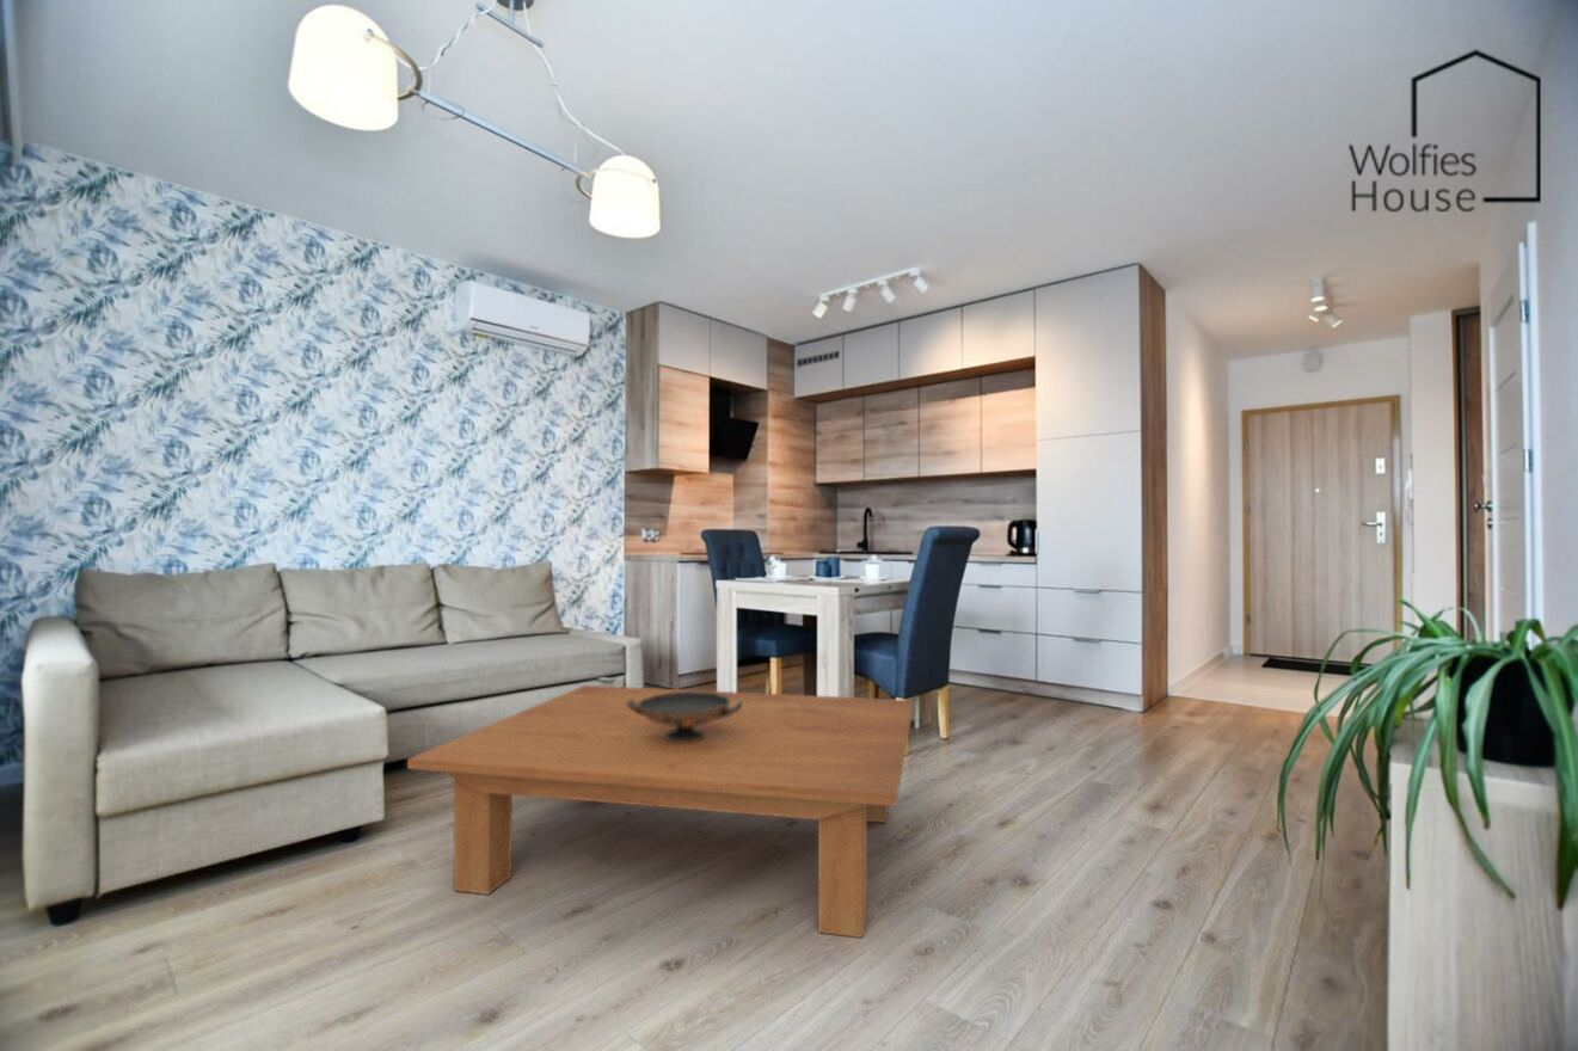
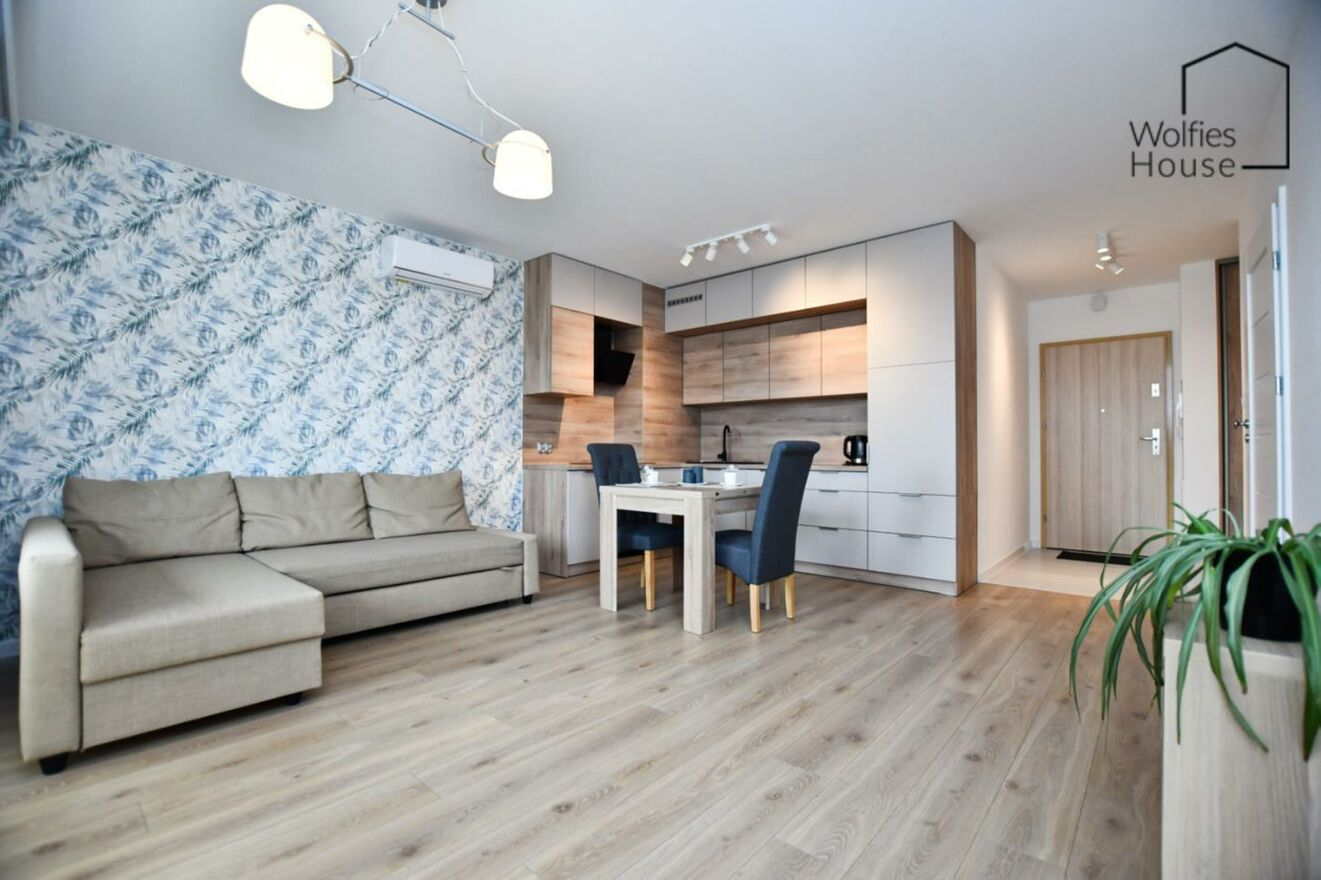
- decorative bowl [627,692,743,743]
- coffee table [406,684,915,939]
